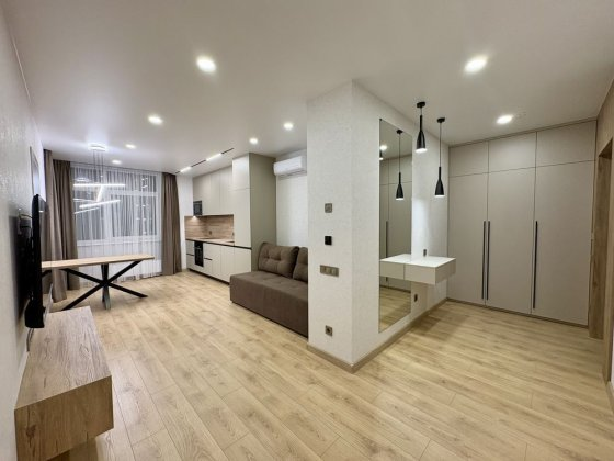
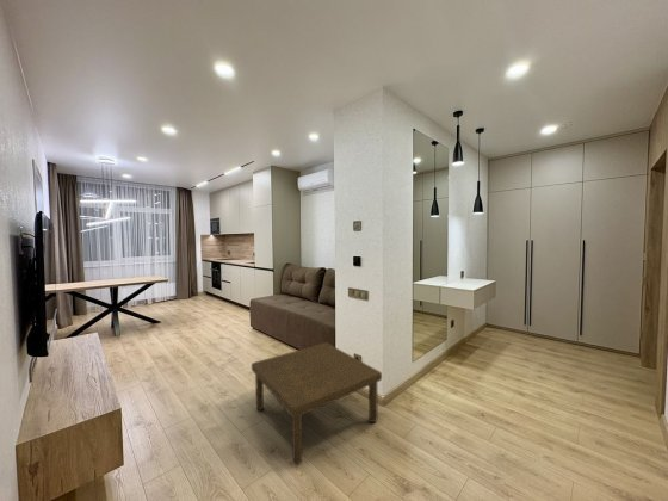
+ coffee table [250,341,383,465]
